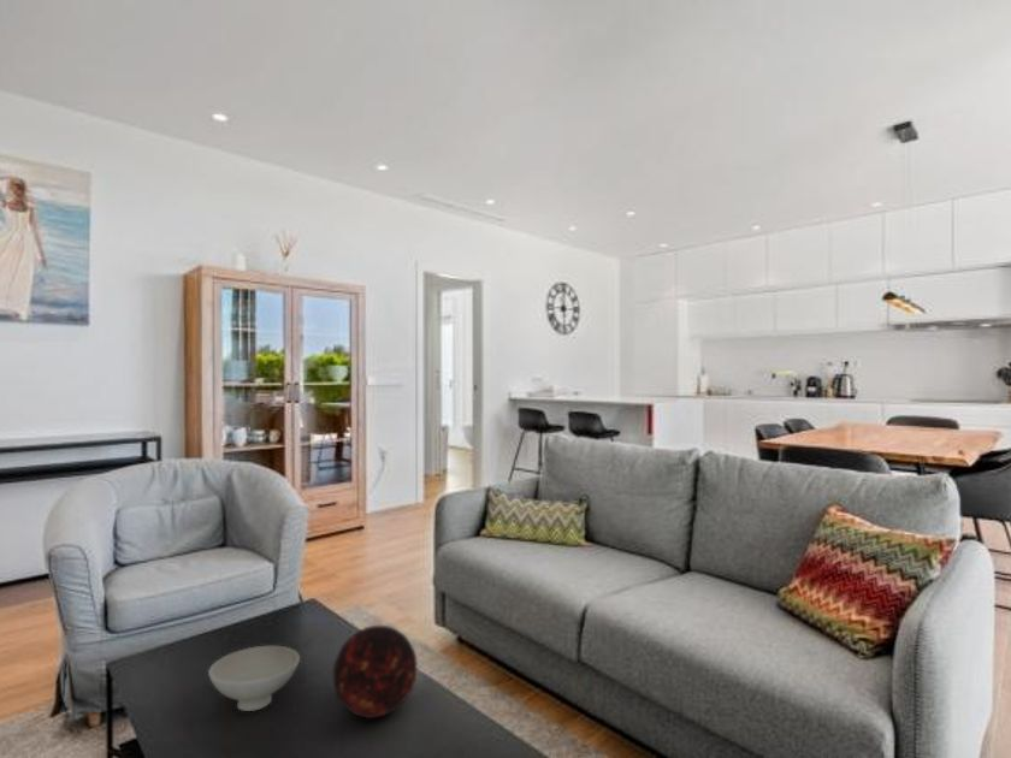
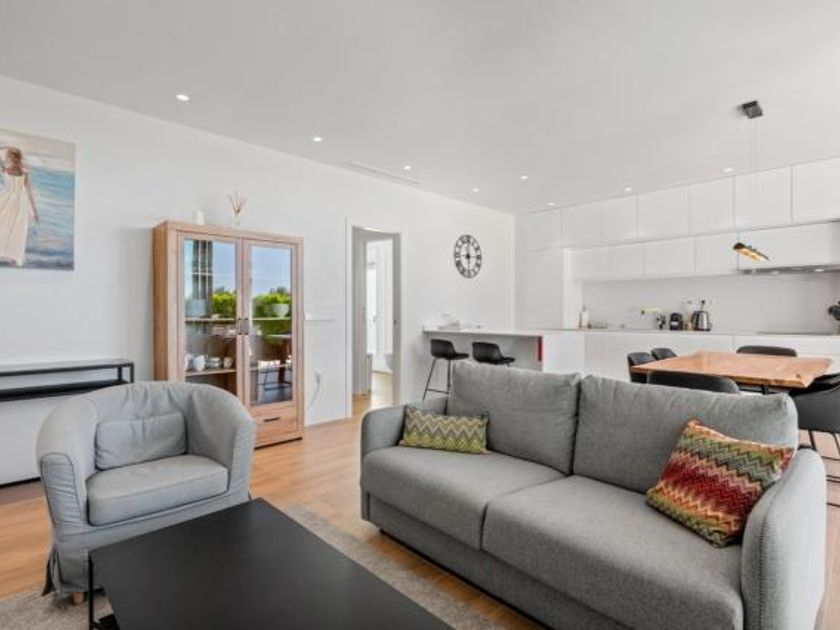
- bowl [207,645,301,712]
- decorative orb [331,624,419,719]
